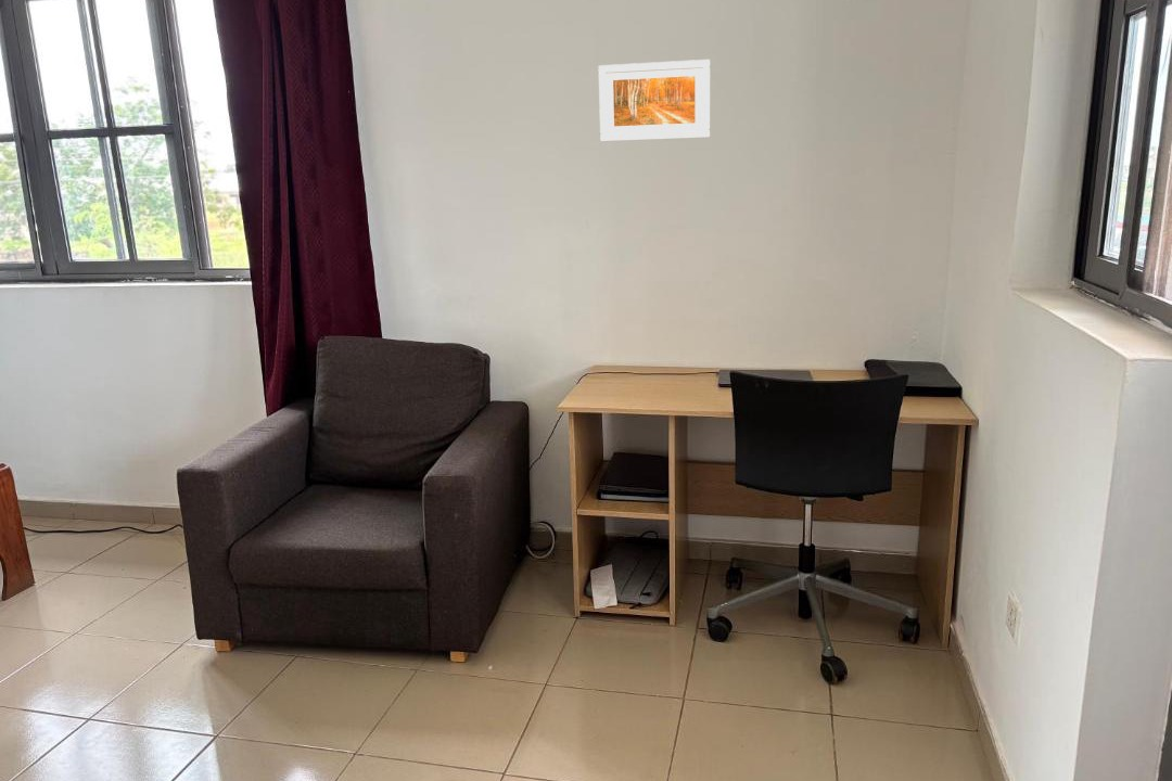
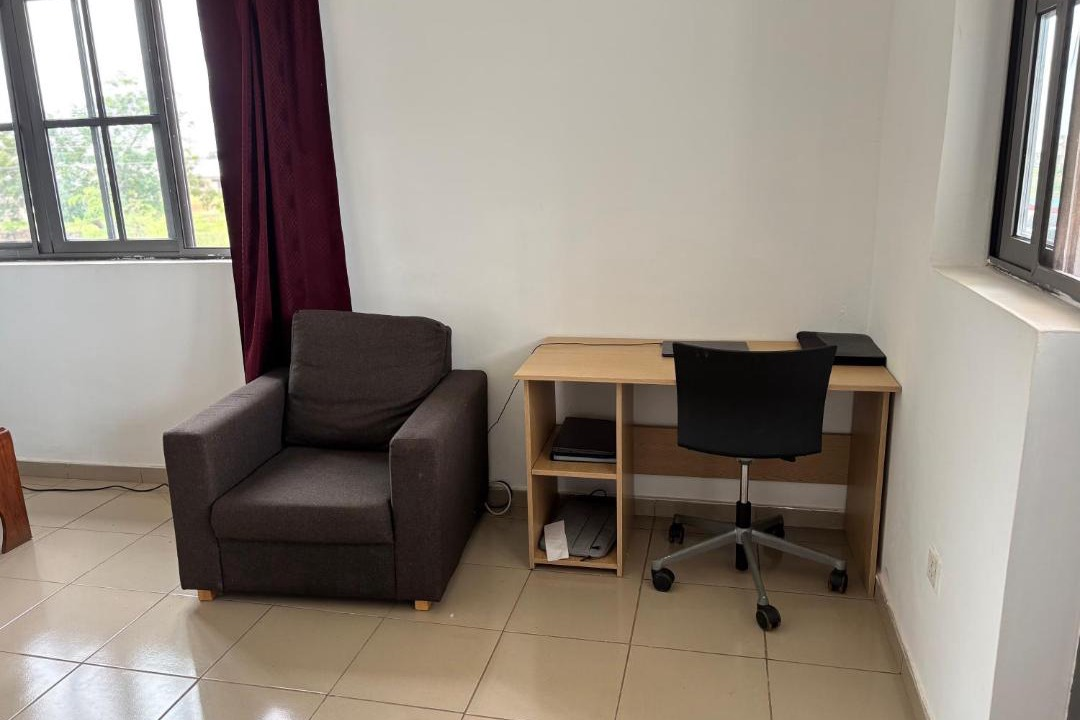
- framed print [597,59,711,143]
